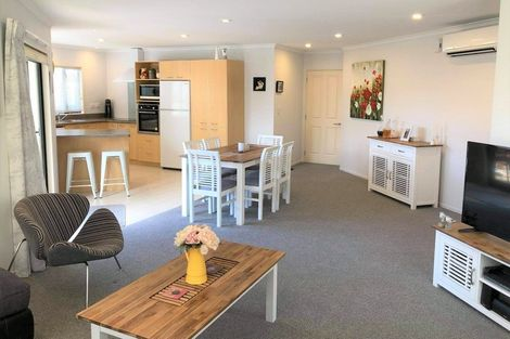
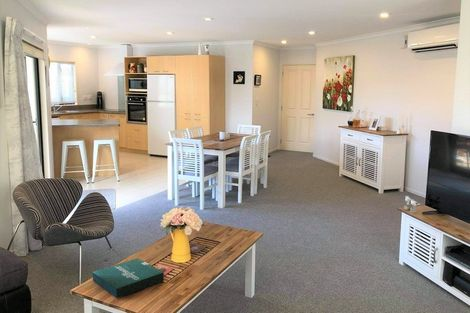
+ pizza box [92,257,165,299]
